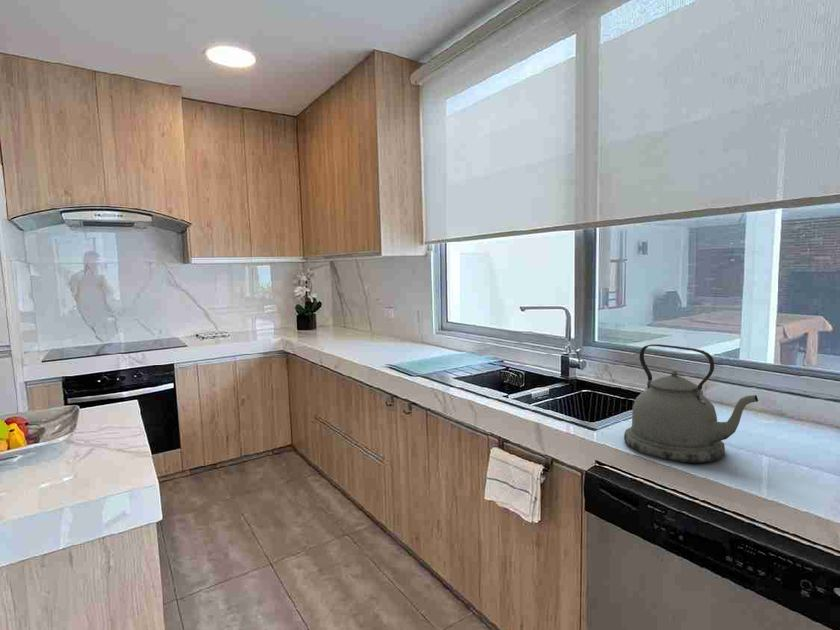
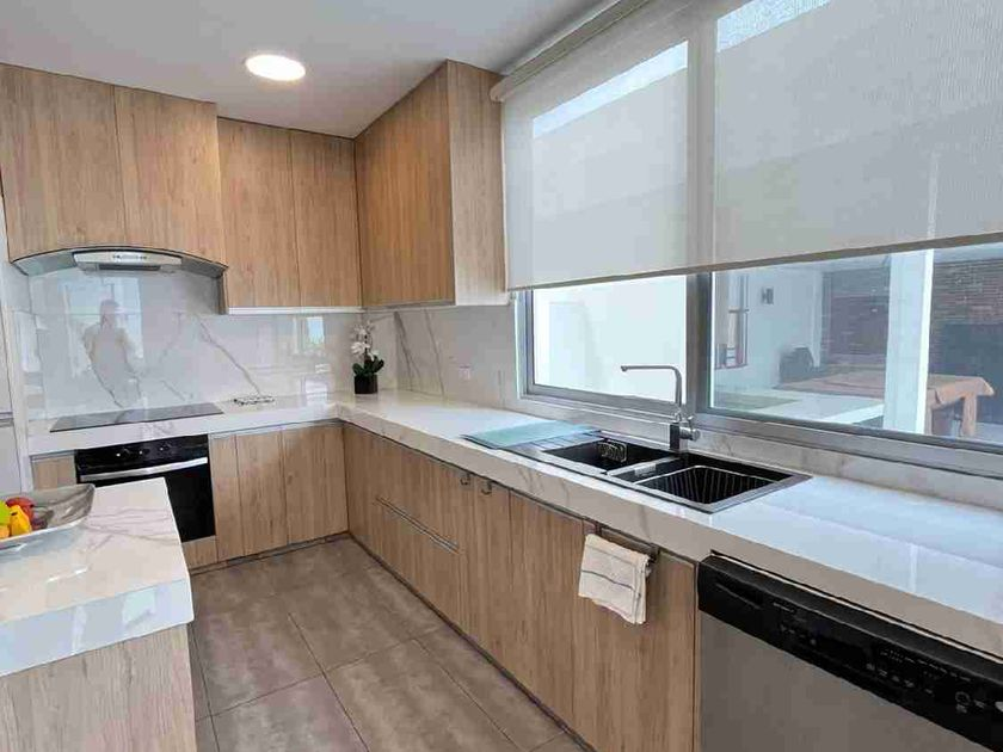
- kettle [623,343,759,464]
